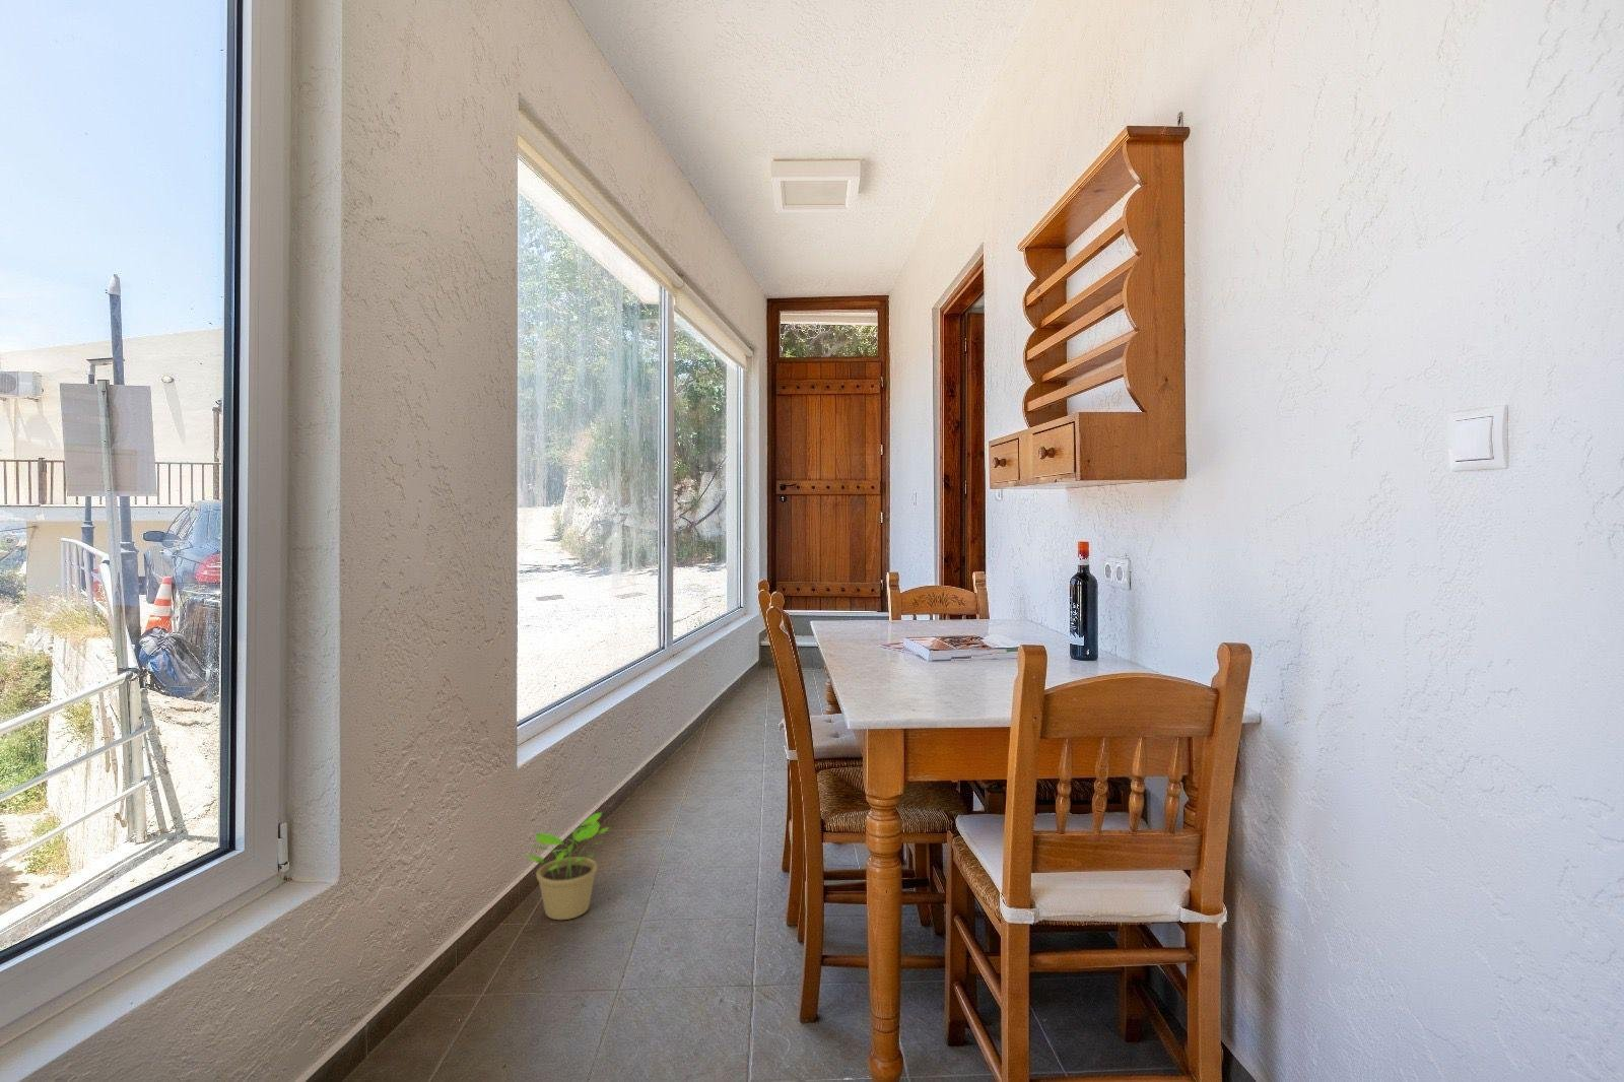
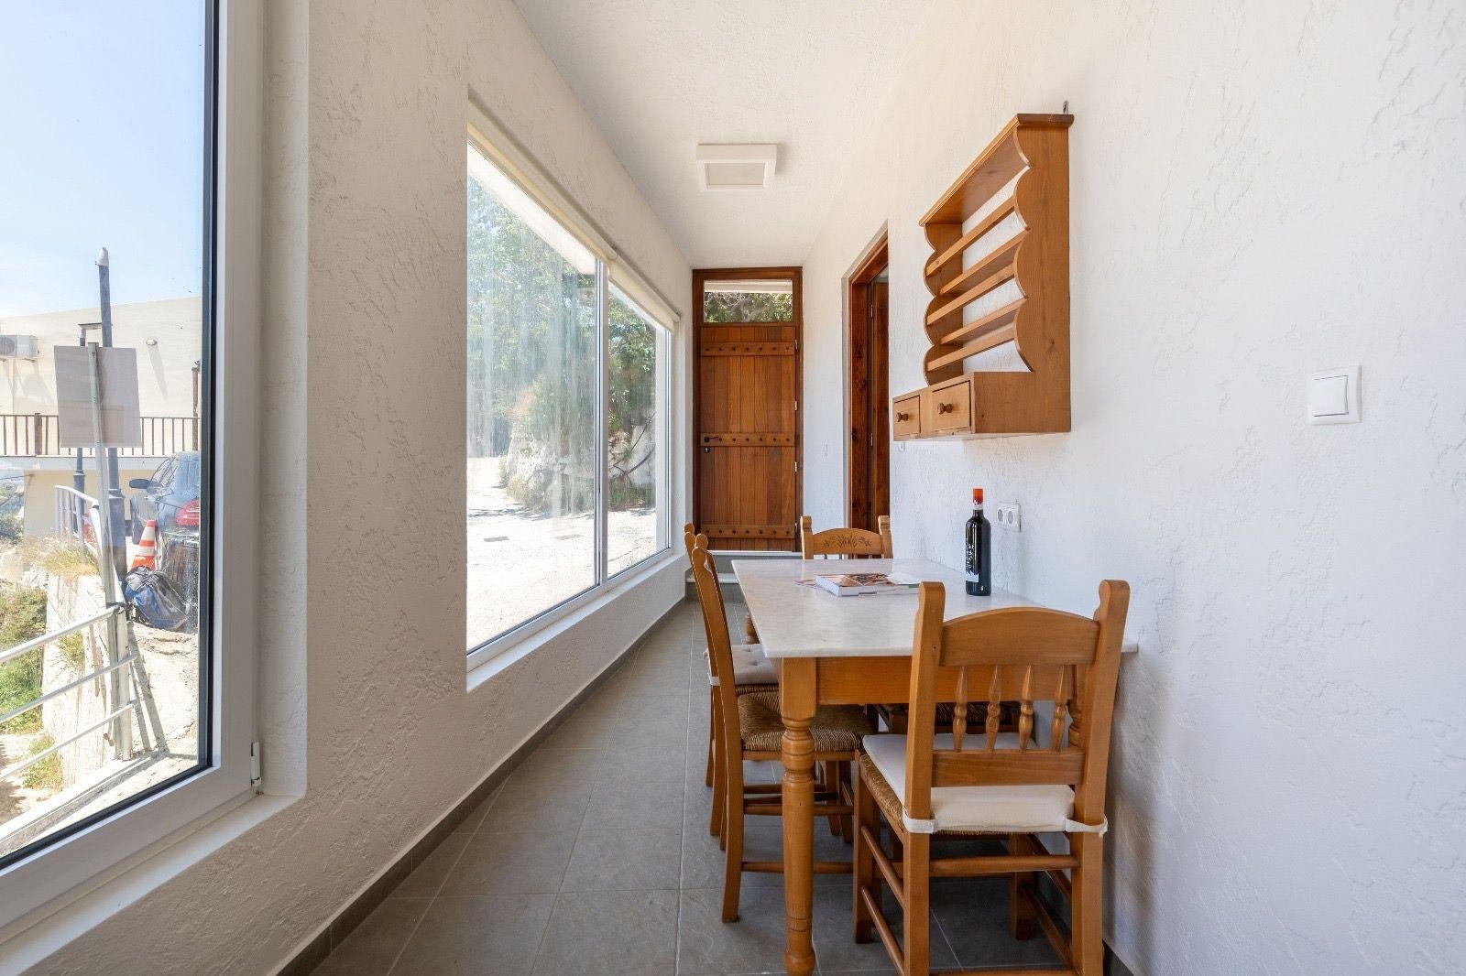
- potted plant [525,812,611,920]
